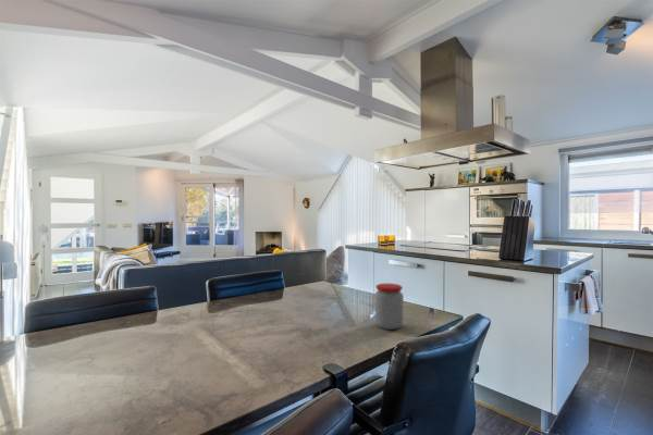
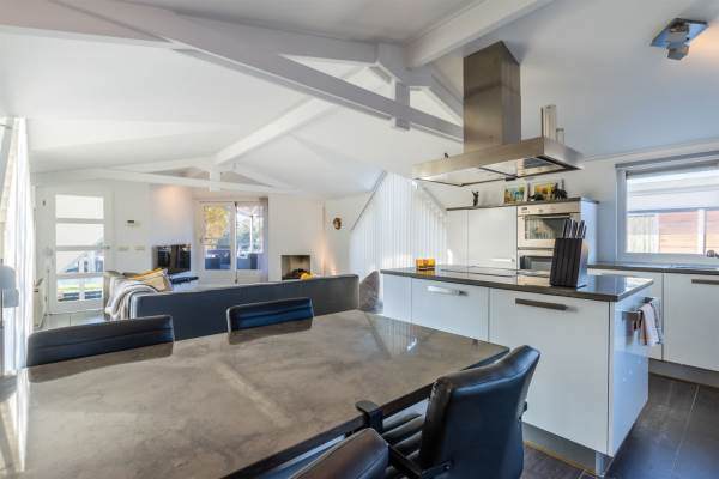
- jar [374,283,405,331]
